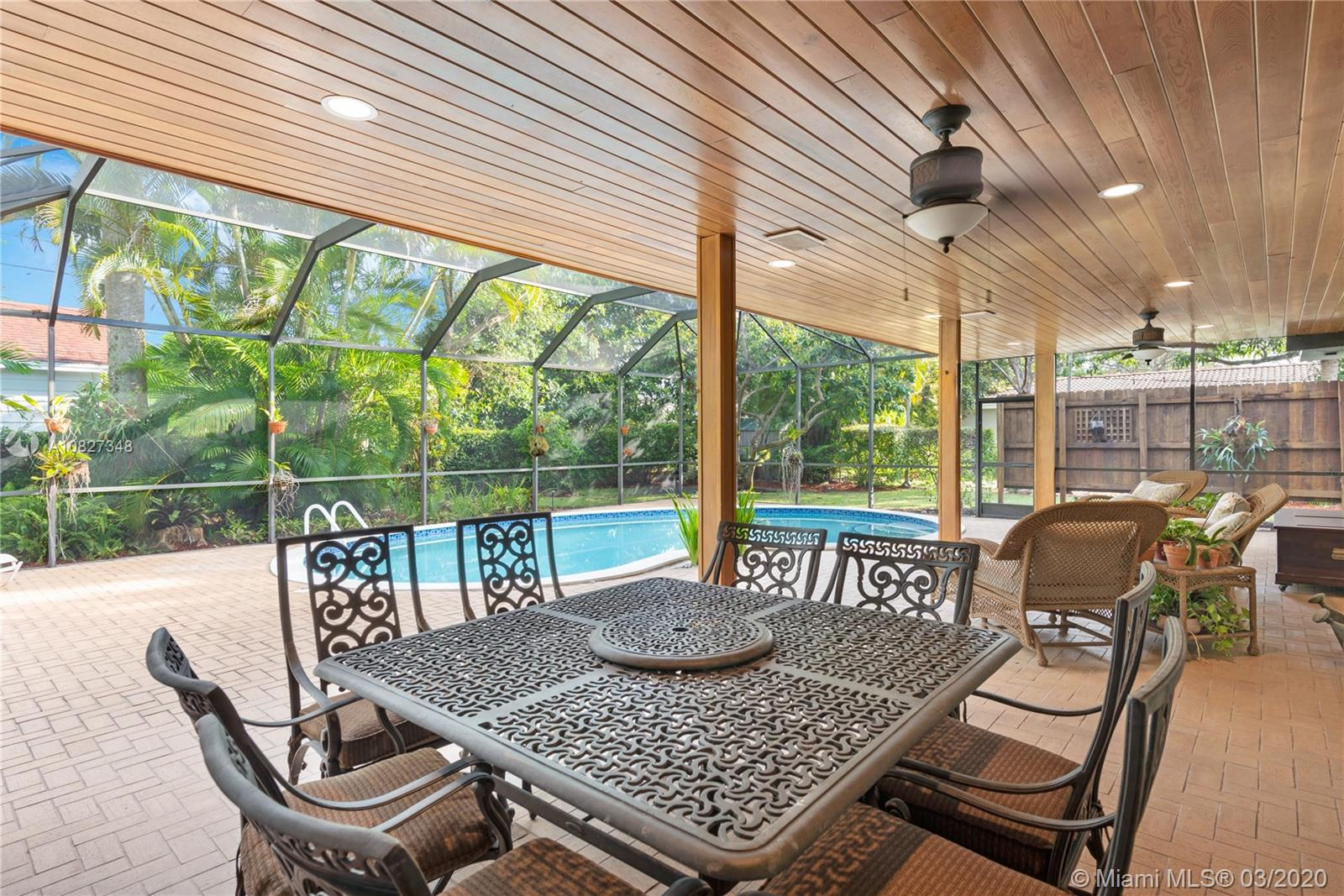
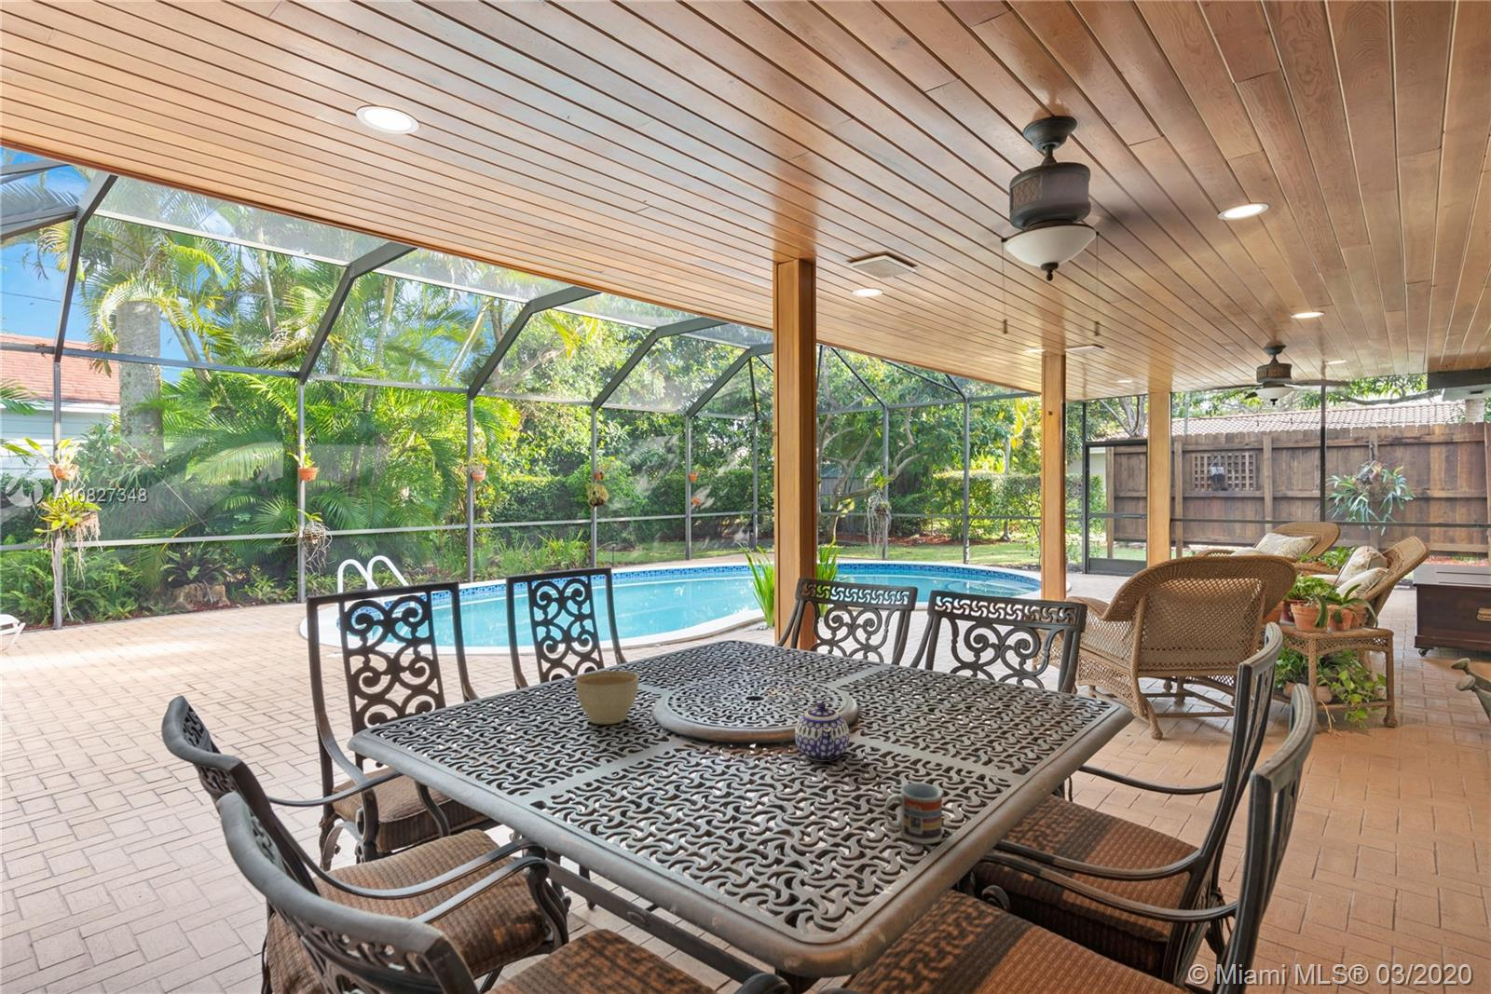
+ planter bowl [574,670,640,724]
+ cup [883,782,944,845]
+ teapot [794,701,850,762]
